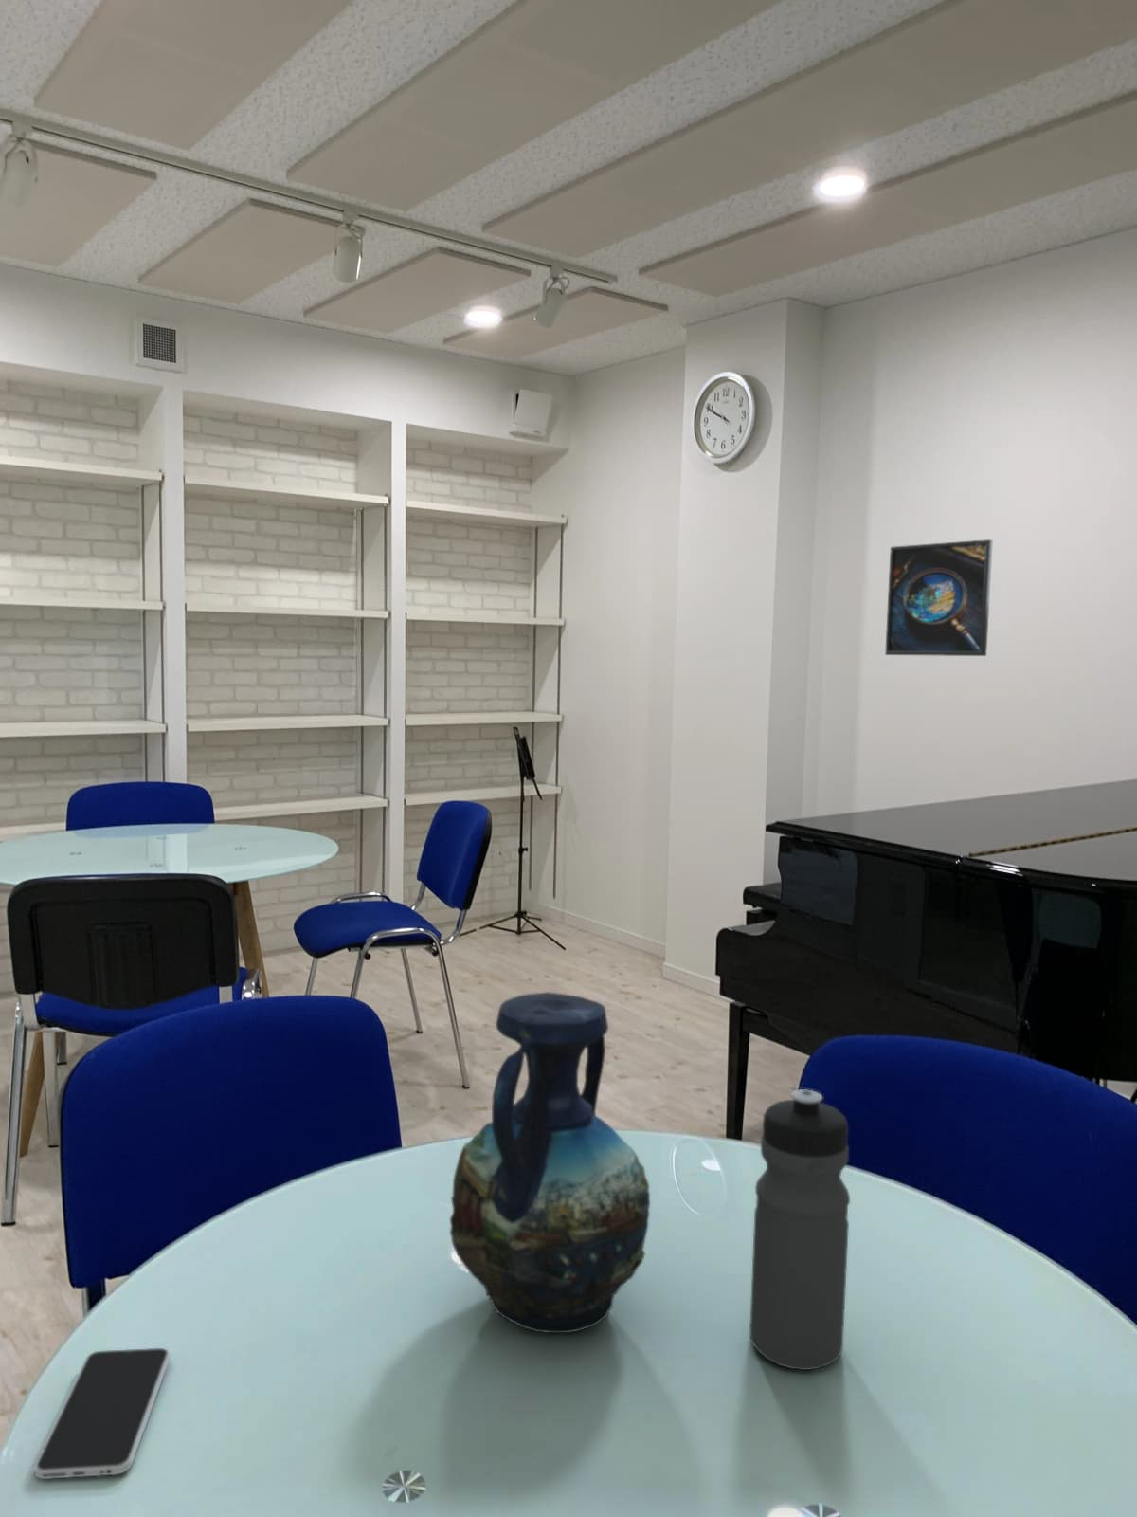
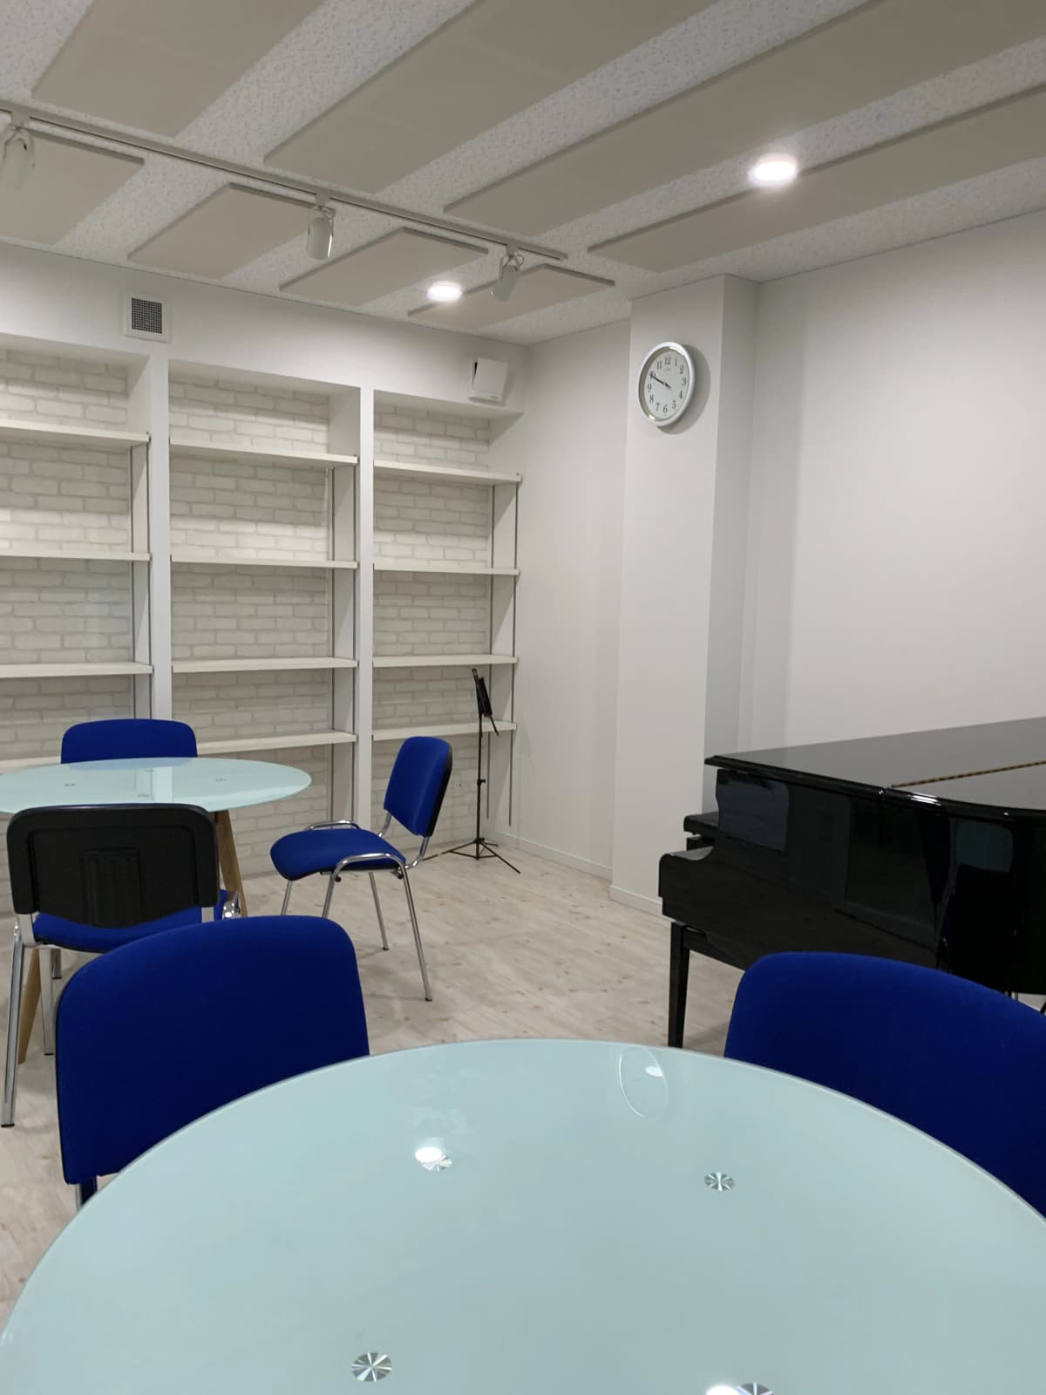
- smartphone [33,1347,171,1480]
- vase [449,990,651,1334]
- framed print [884,539,994,657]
- water bottle [749,1088,850,1371]
